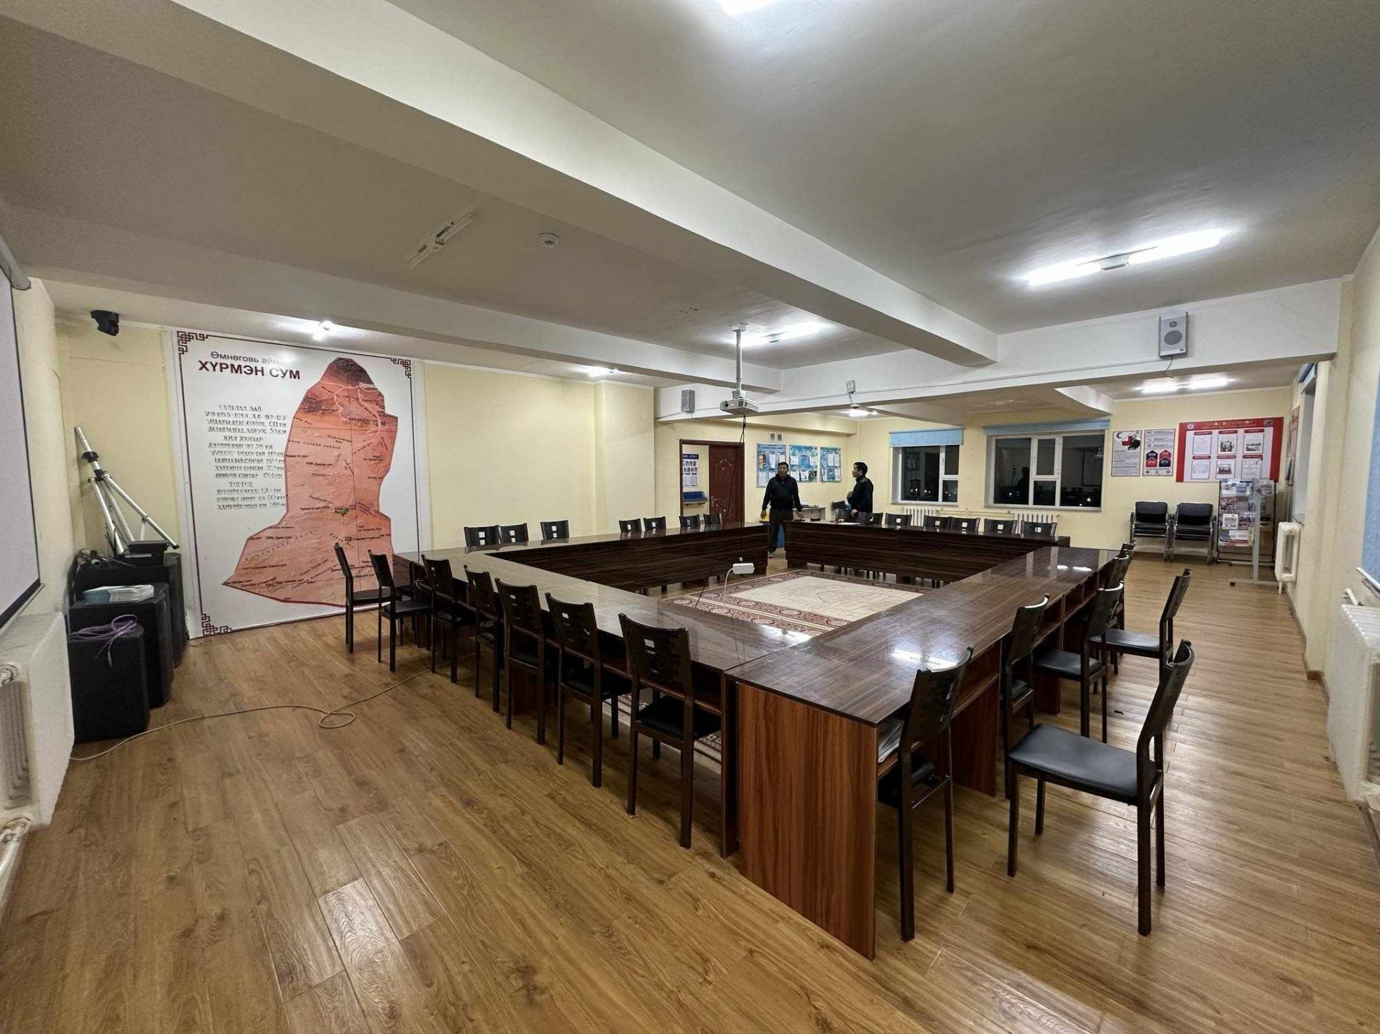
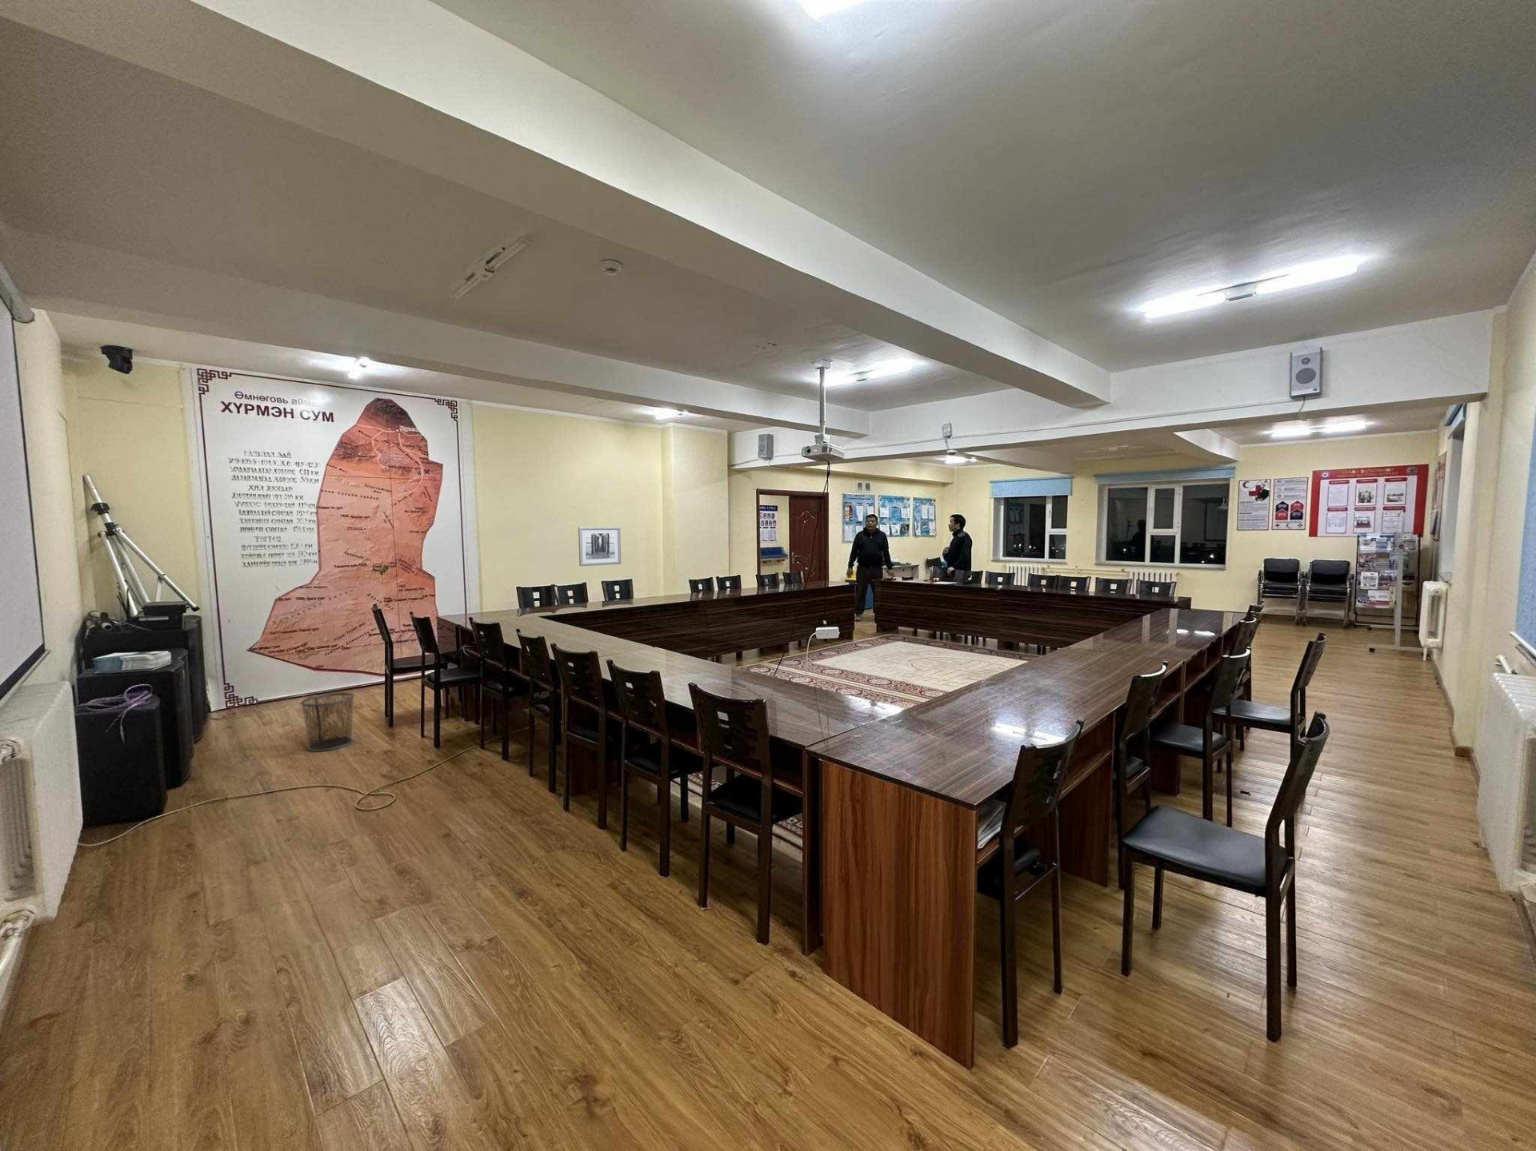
+ wall art [578,526,622,567]
+ waste bin [299,693,356,752]
